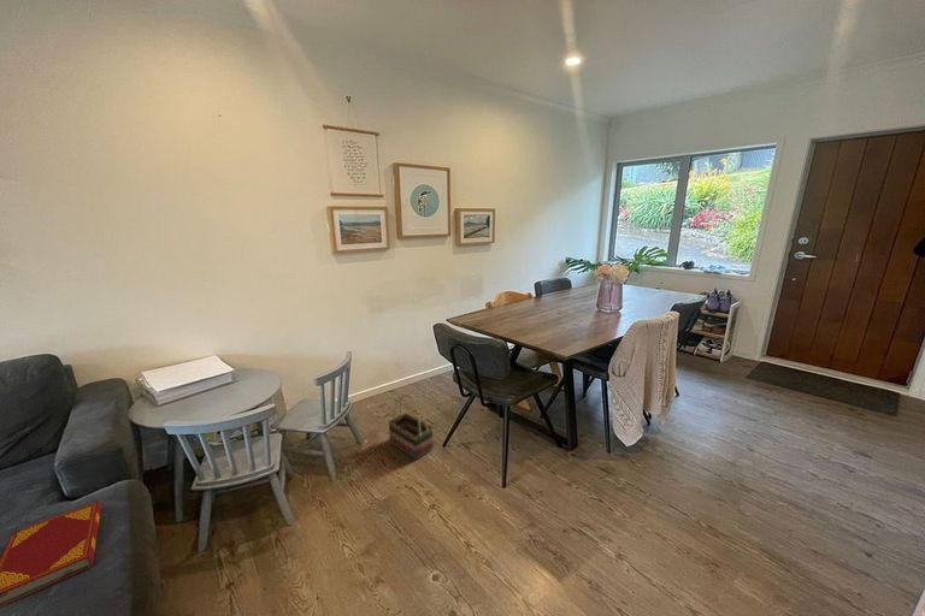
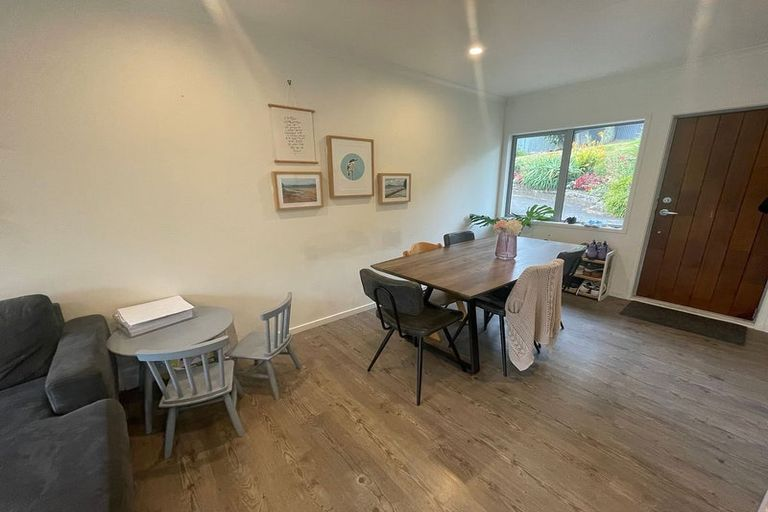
- basket [387,393,435,461]
- hardback book [0,500,102,609]
